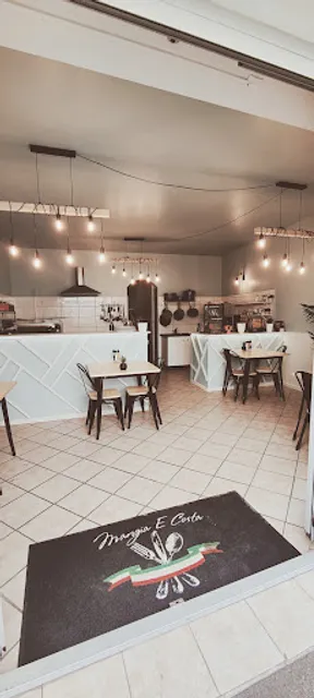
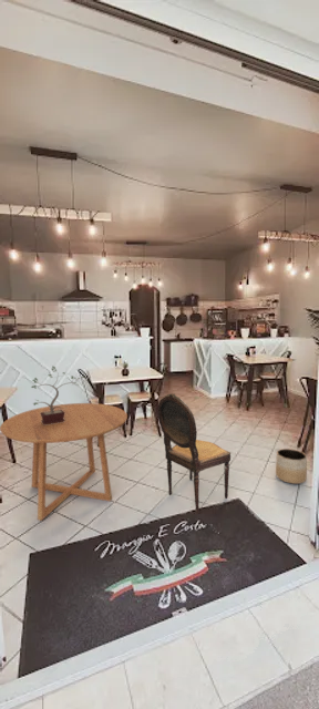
+ dining table [0,402,128,522]
+ potted plant [30,364,85,424]
+ dining chair [157,392,231,513]
+ planter [275,448,308,485]
